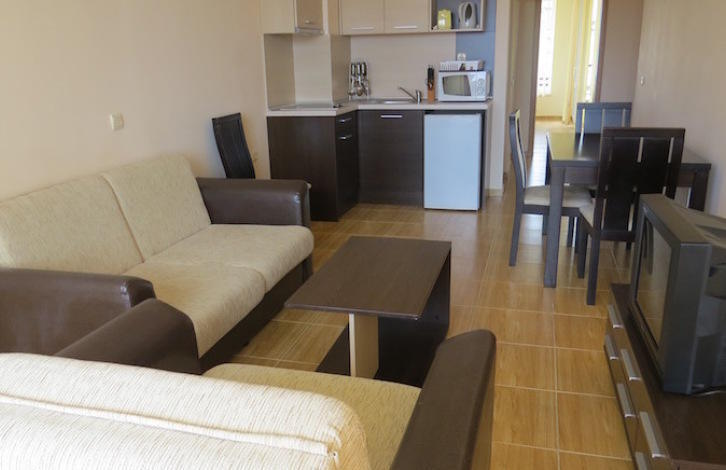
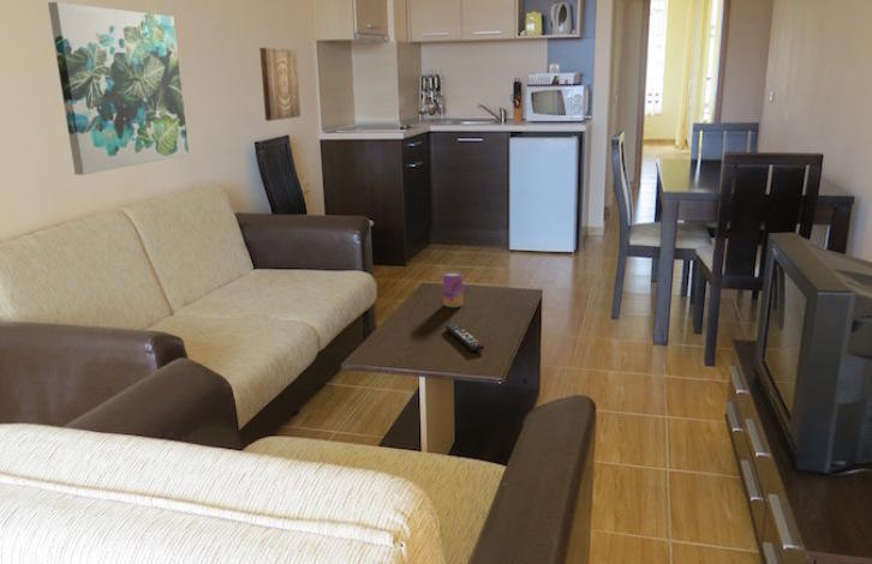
+ beer can [442,270,465,308]
+ remote control [444,323,485,353]
+ wall art [258,47,301,122]
+ wall art [47,1,190,176]
